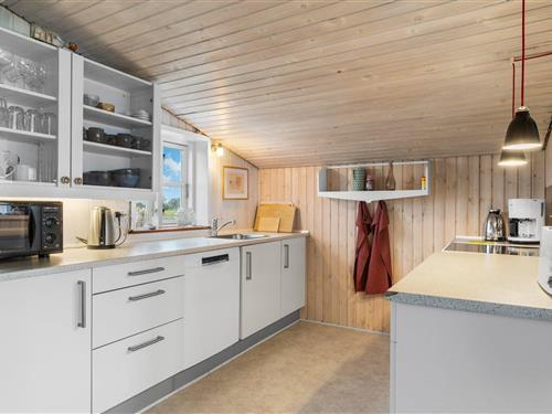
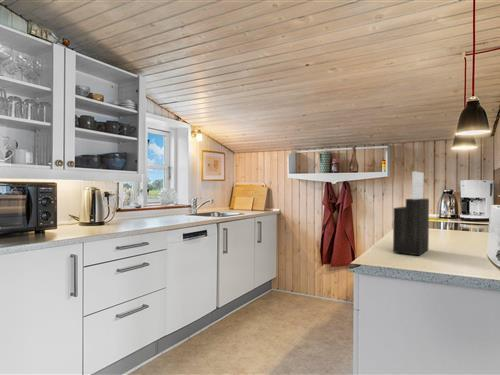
+ knife block [392,170,430,257]
